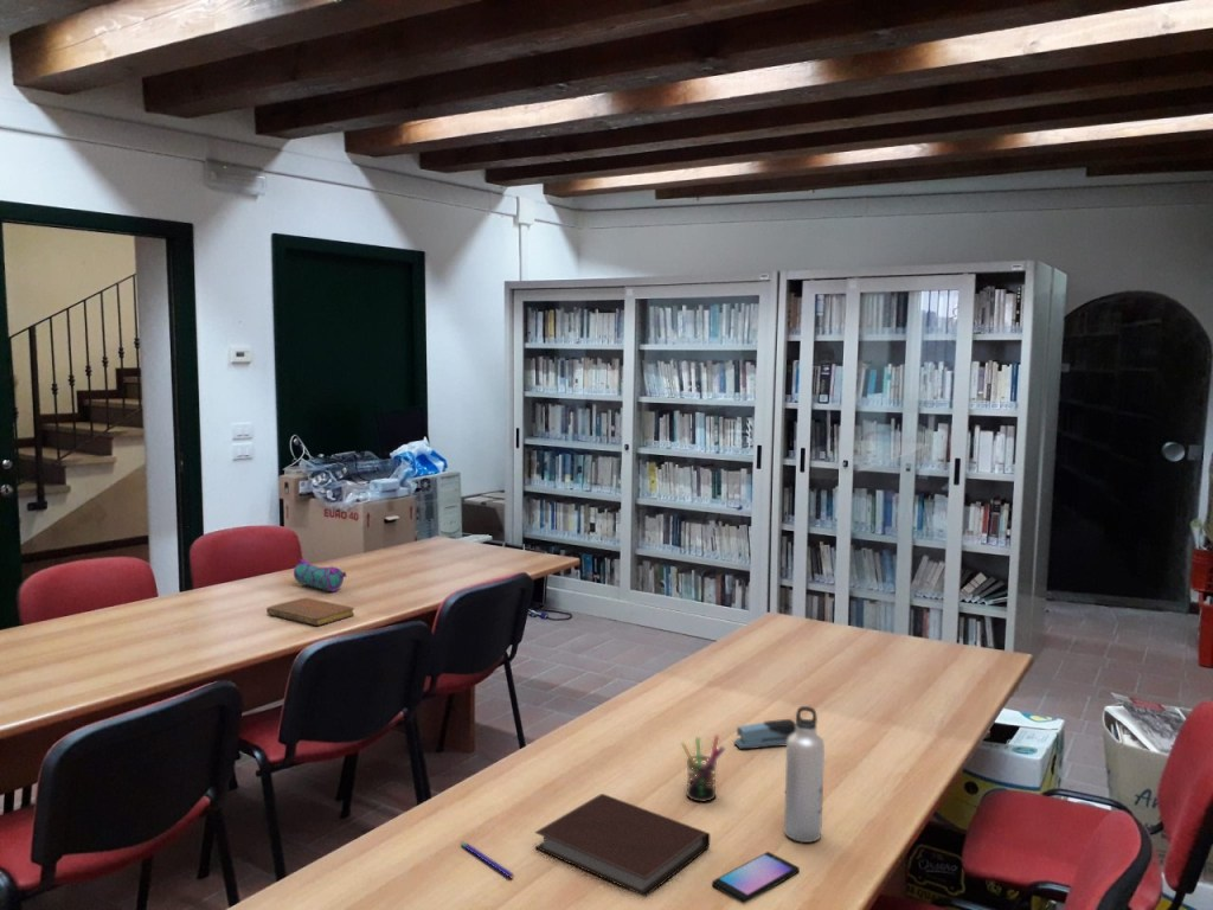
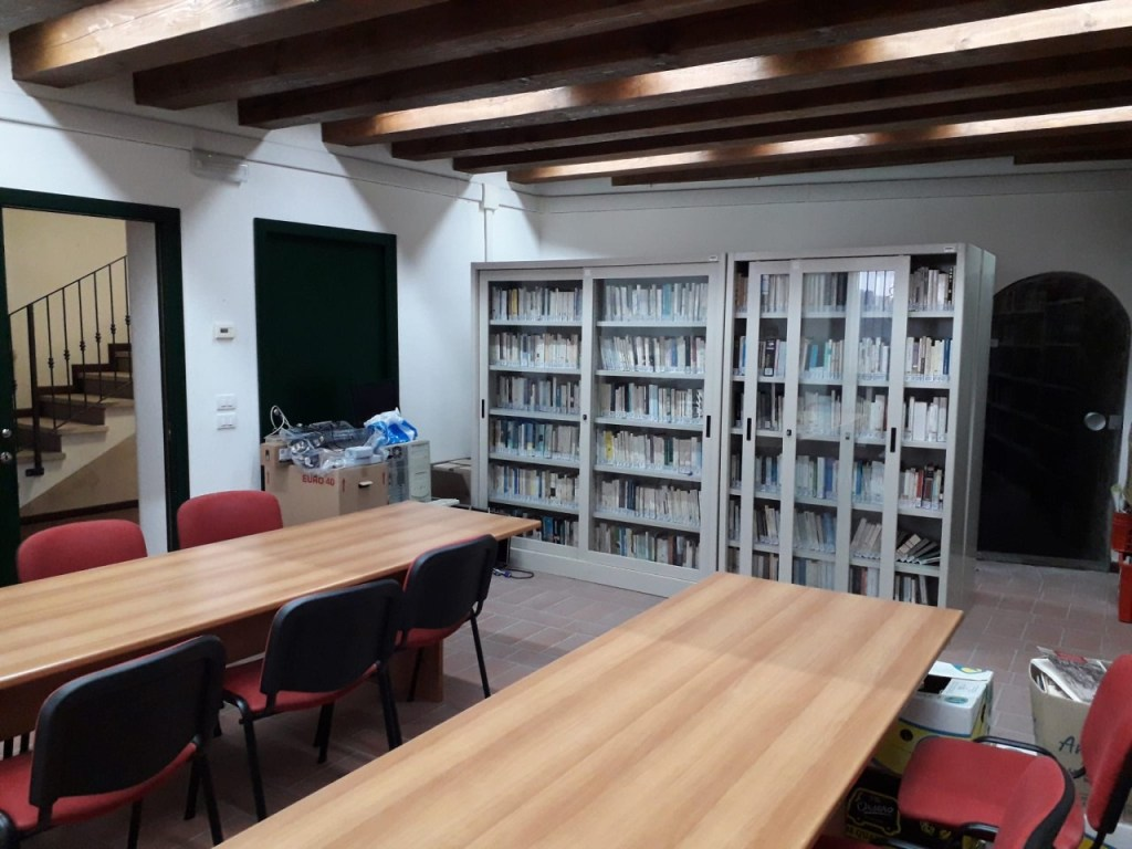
- pen holder [680,735,726,803]
- notebook [265,597,355,627]
- pencil case [293,558,347,592]
- pen [460,840,515,879]
- stapler [733,718,796,751]
- notebook [533,793,711,898]
- smartphone [711,851,801,905]
- water bottle [783,705,826,844]
